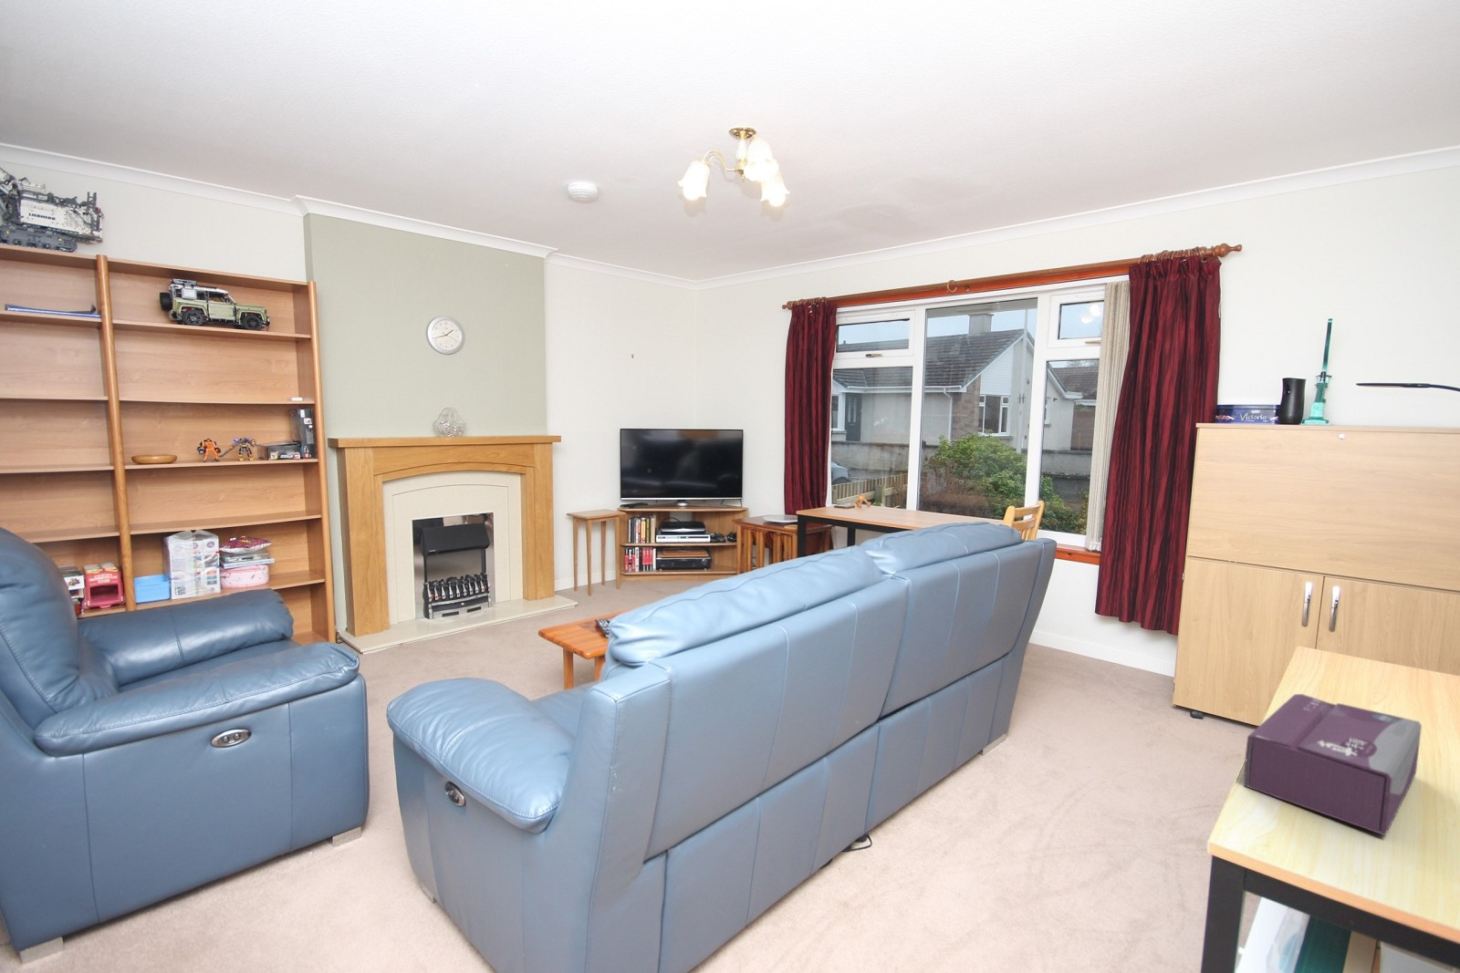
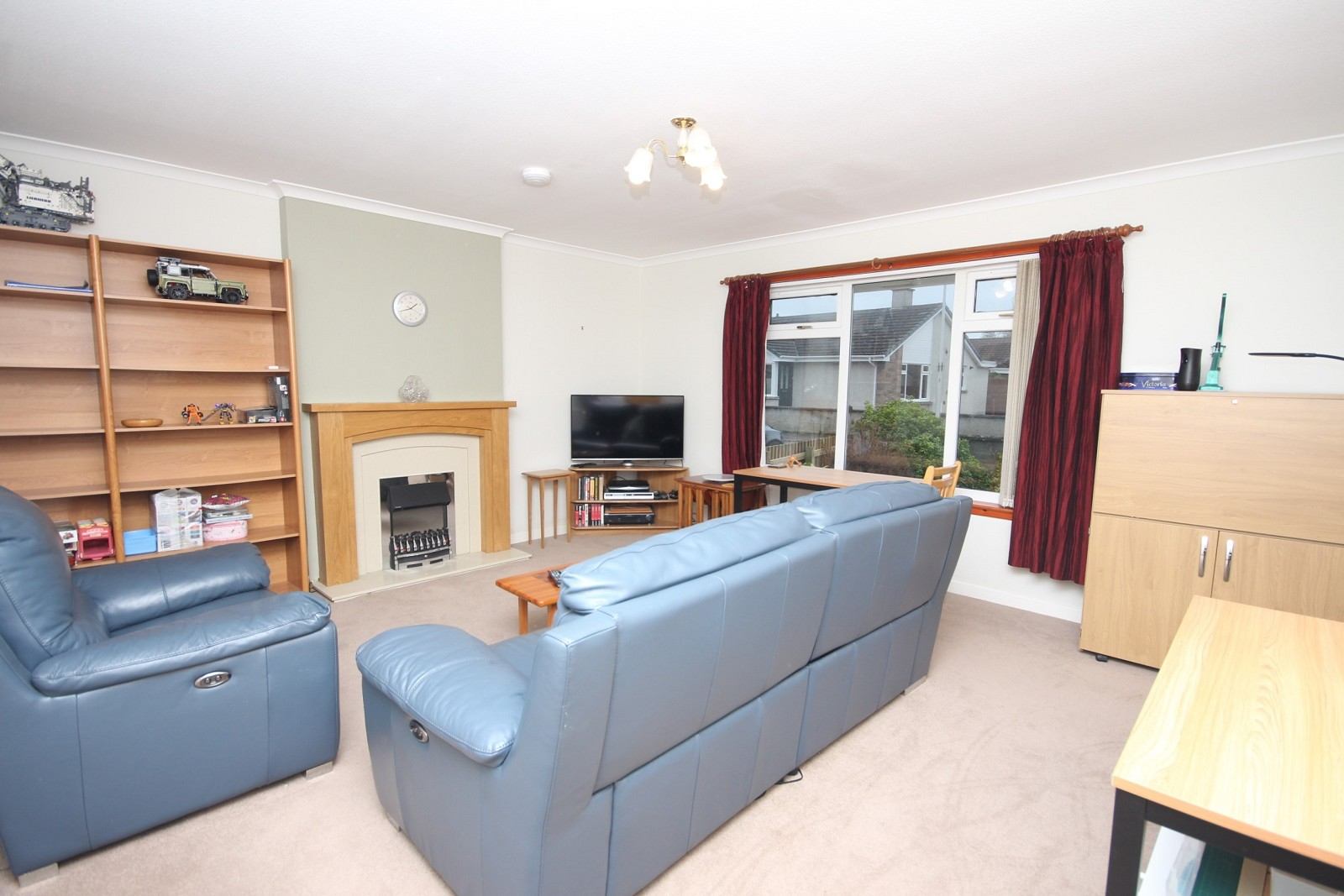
- tissue box [1243,693,1423,836]
